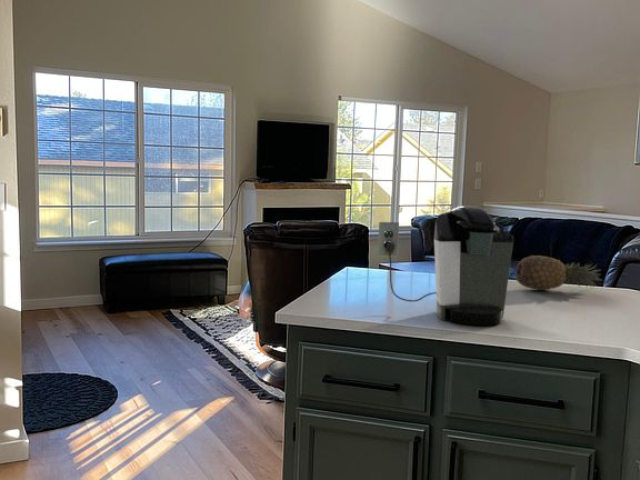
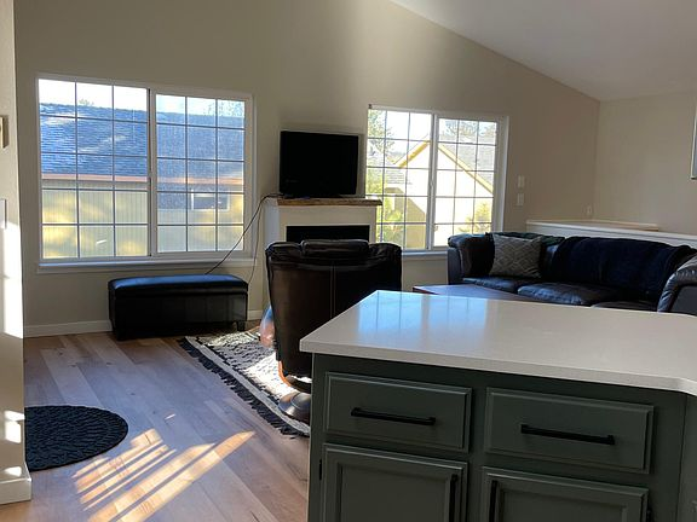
- fruit [514,254,603,291]
- coffee maker [377,206,514,327]
